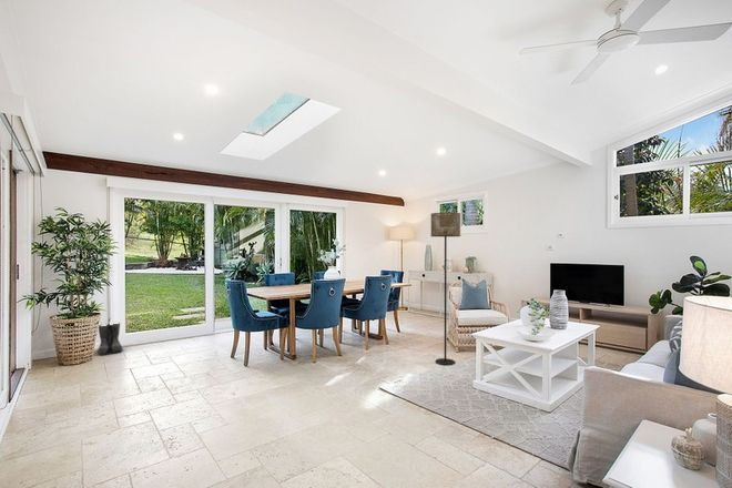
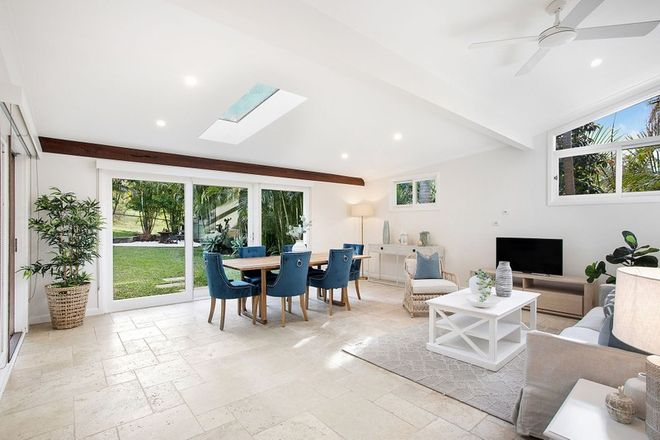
- floor lamp [430,212,461,366]
- boots [96,322,124,356]
